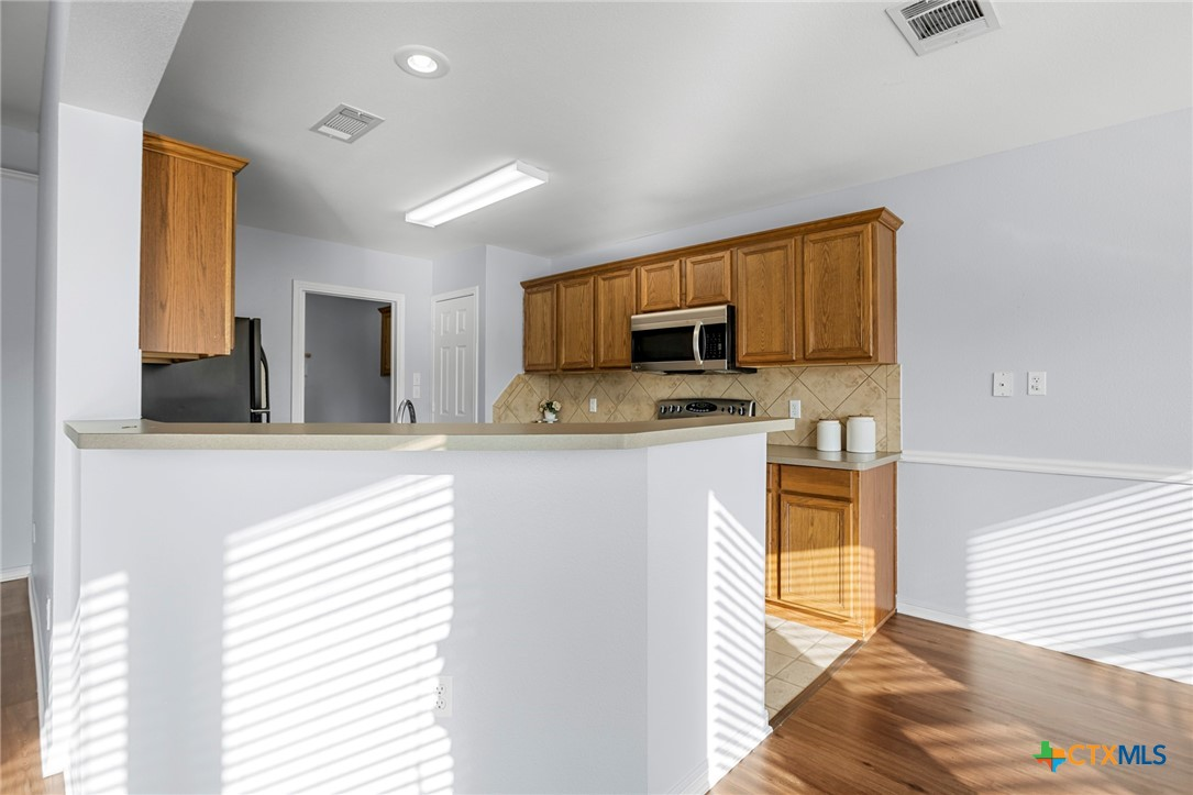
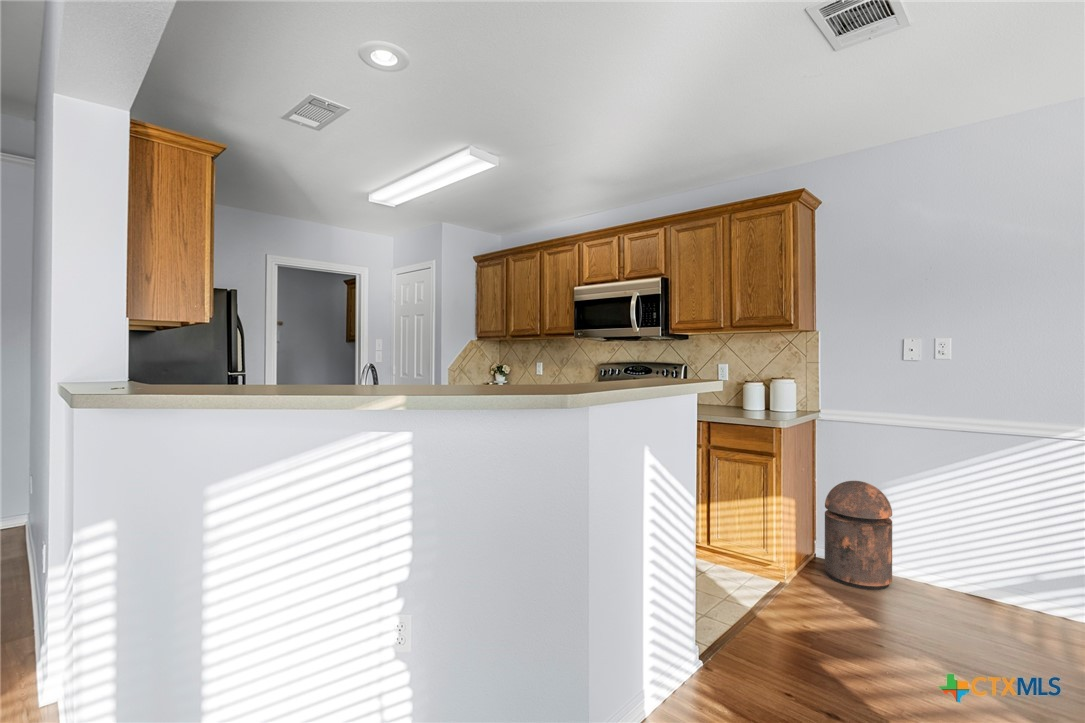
+ trash can [824,480,893,591]
